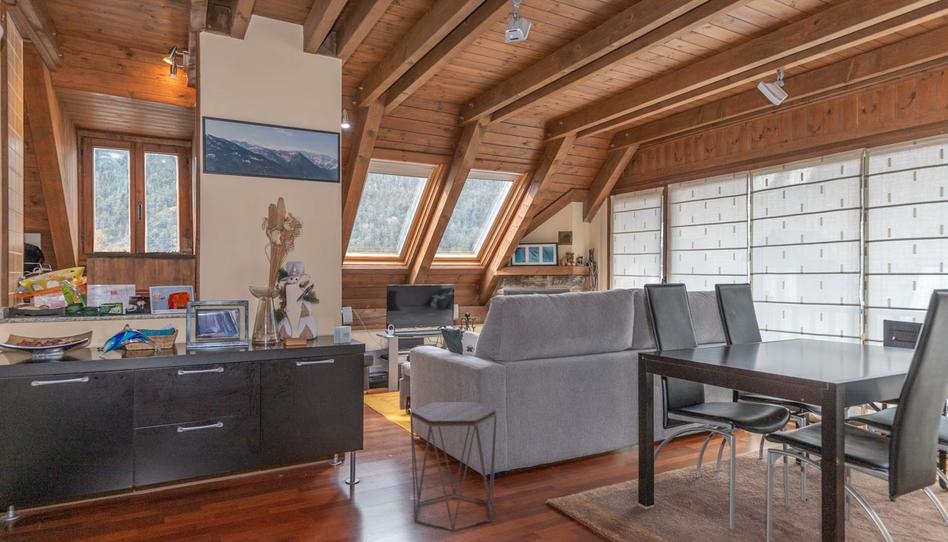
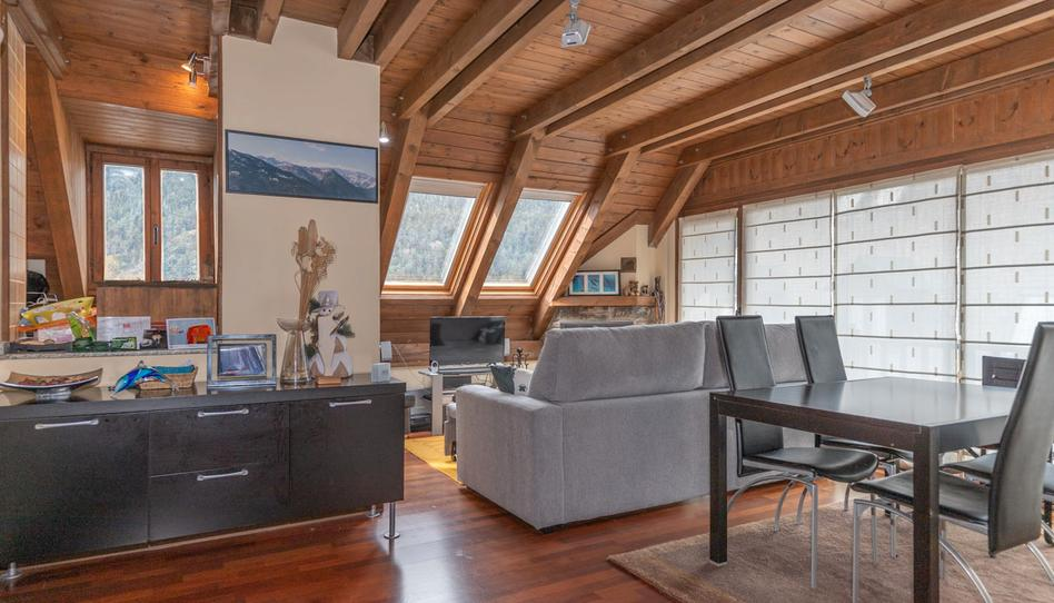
- side table [409,401,498,532]
